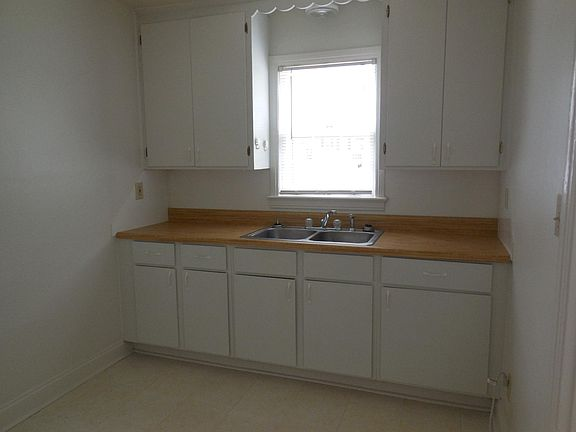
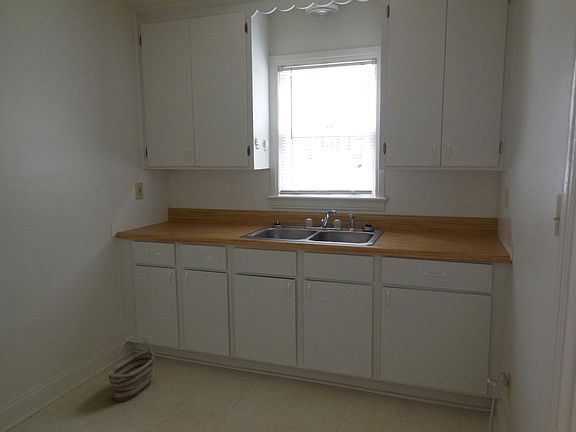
+ basket [107,334,155,402]
